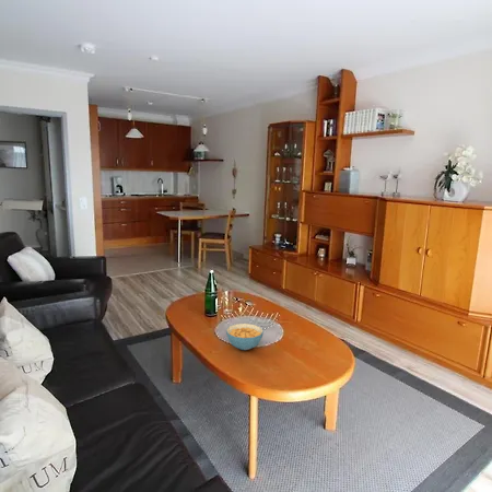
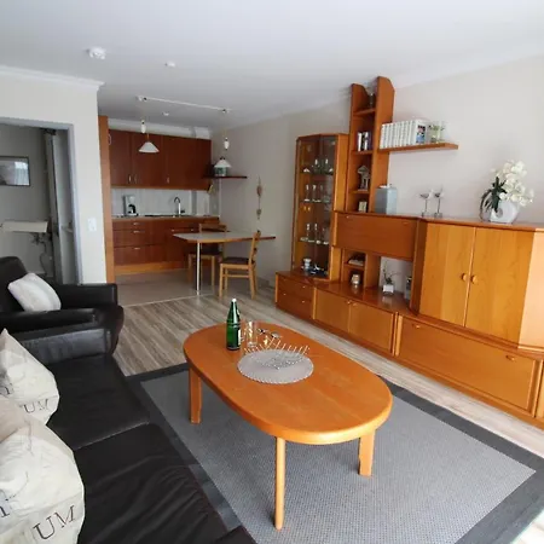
- cereal bowl [225,323,265,351]
